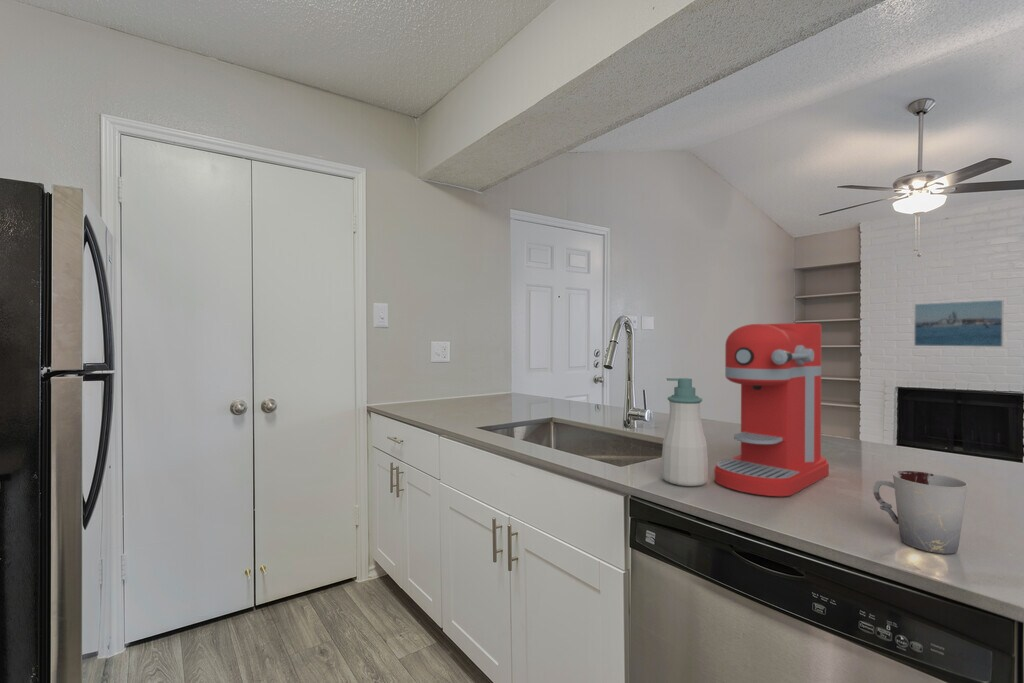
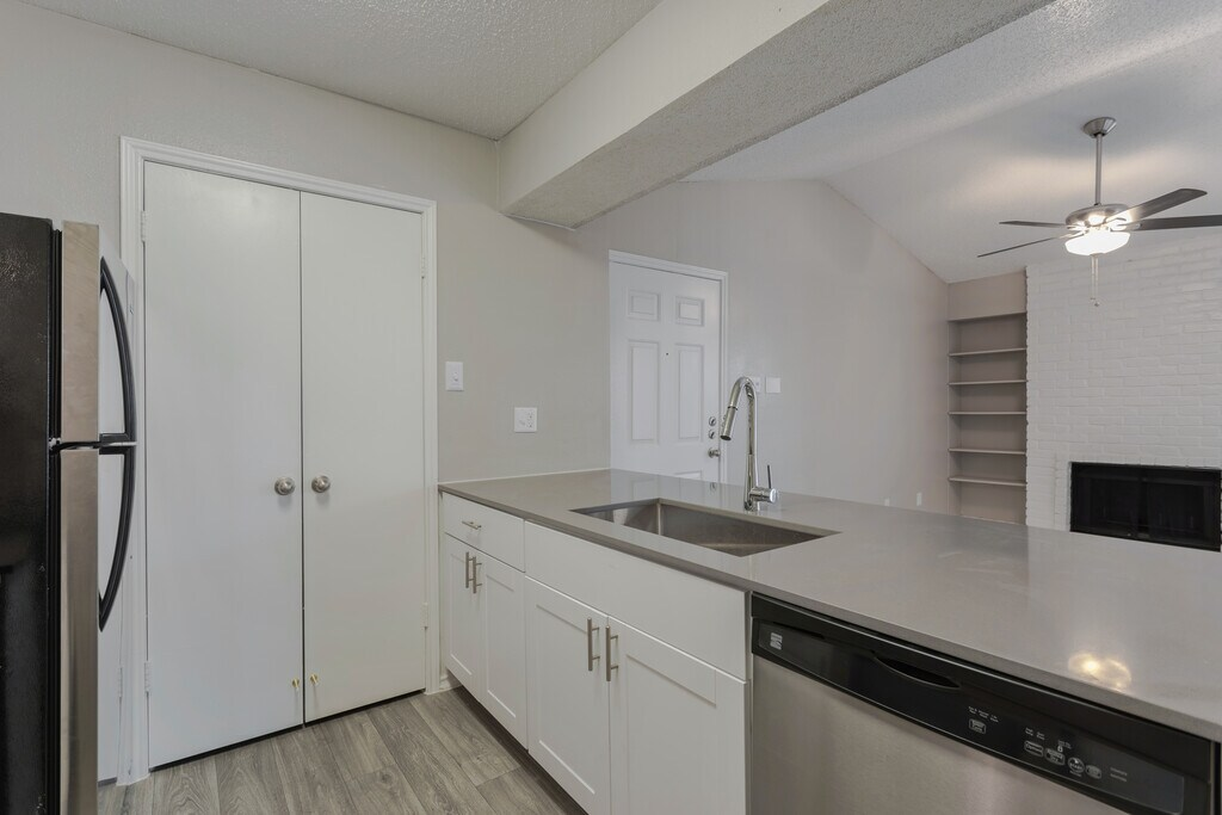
- soap bottle [661,377,709,487]
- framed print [913,299,1004,348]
- cup [872,470,969,555]
- coffee maker [713,322,830,497]
